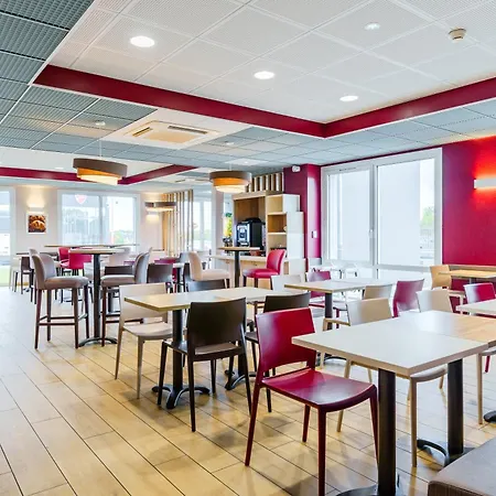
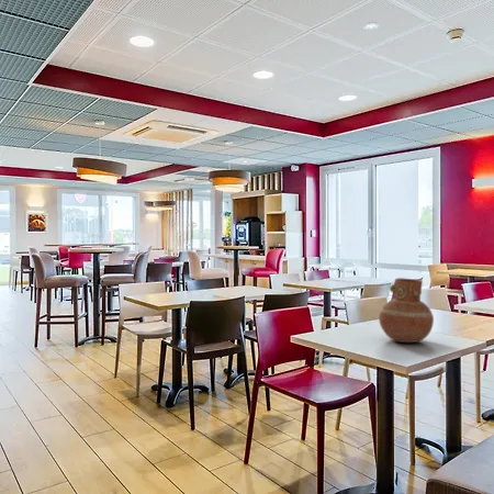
+ vase [378,277,435,344]
